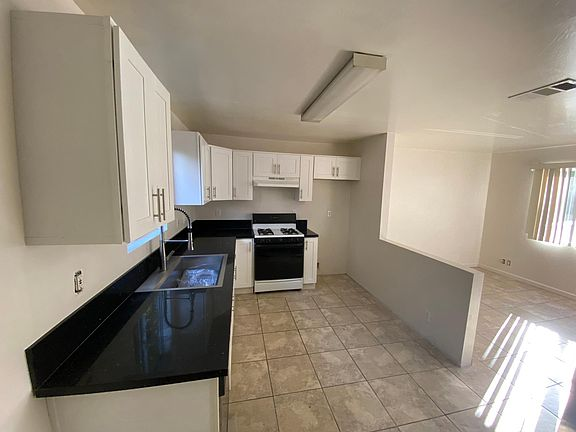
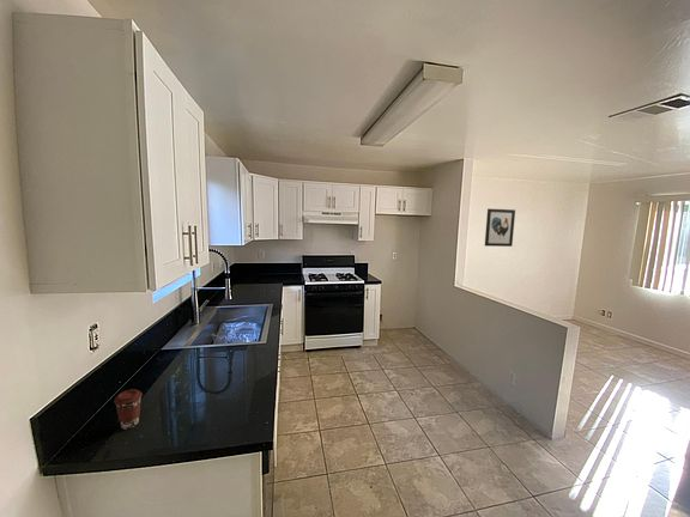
+ coffee cup [113,388,144,431]
+ wall art [484,208,516,248]
